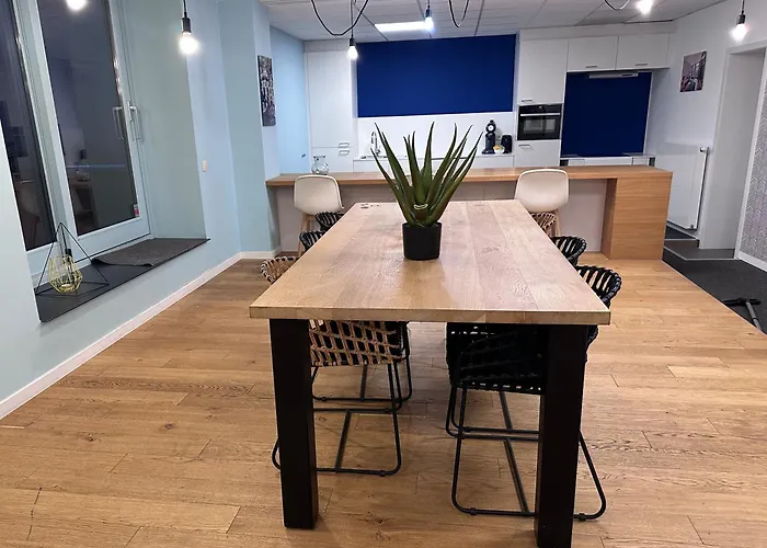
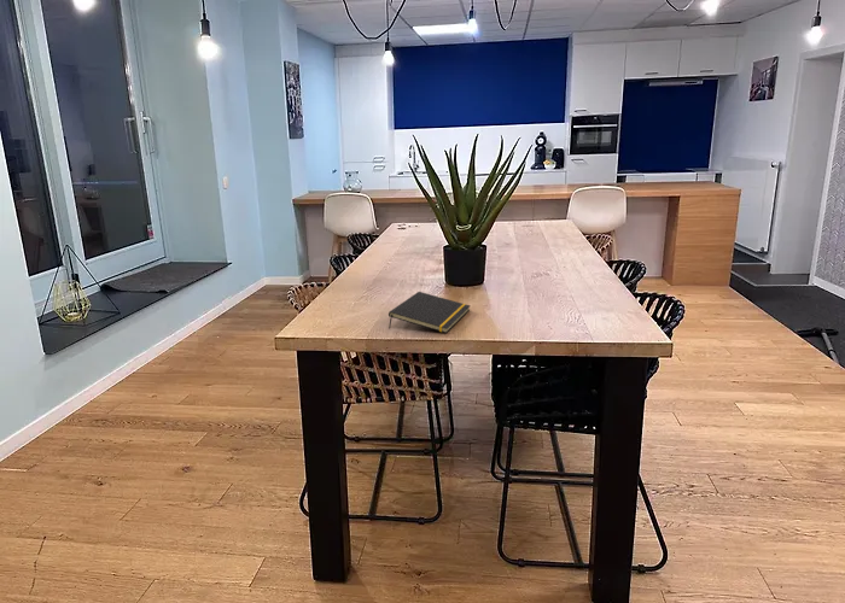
+ notepad [387,291,472,334]
